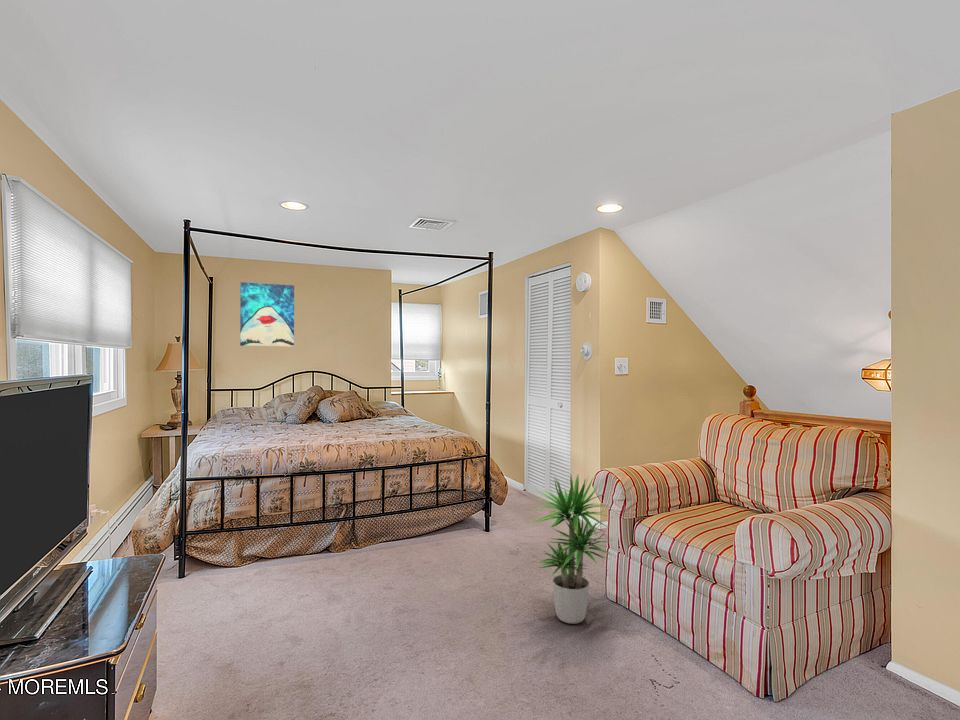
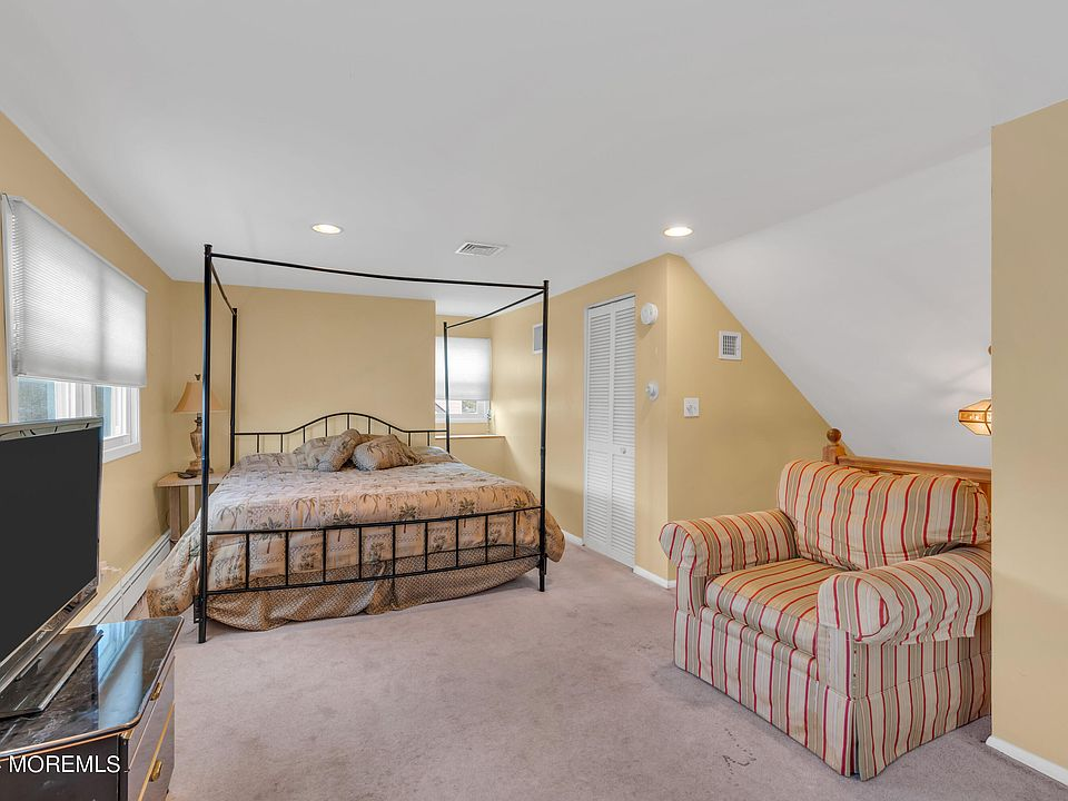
- potted plant [530,474,616,624]
- wall art [239,281,295,347]
